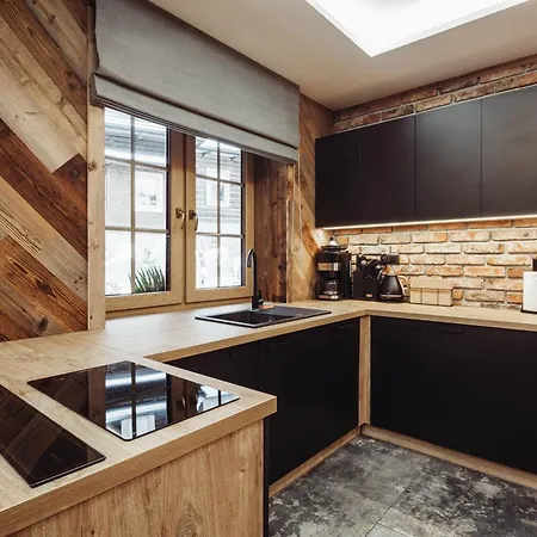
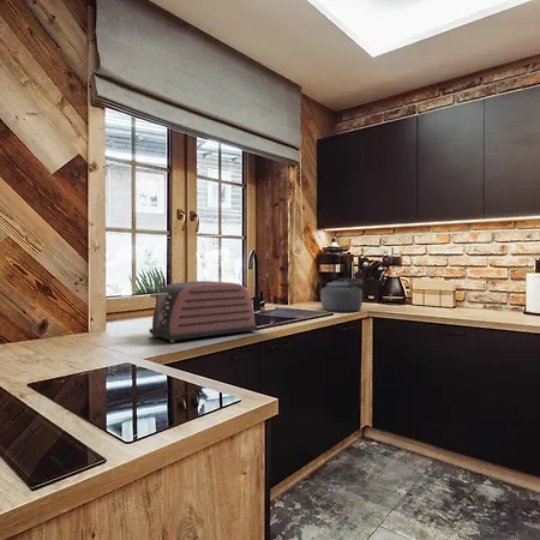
+ kettle [319,277,365,313]
+ toaster [148,280,258,343]
